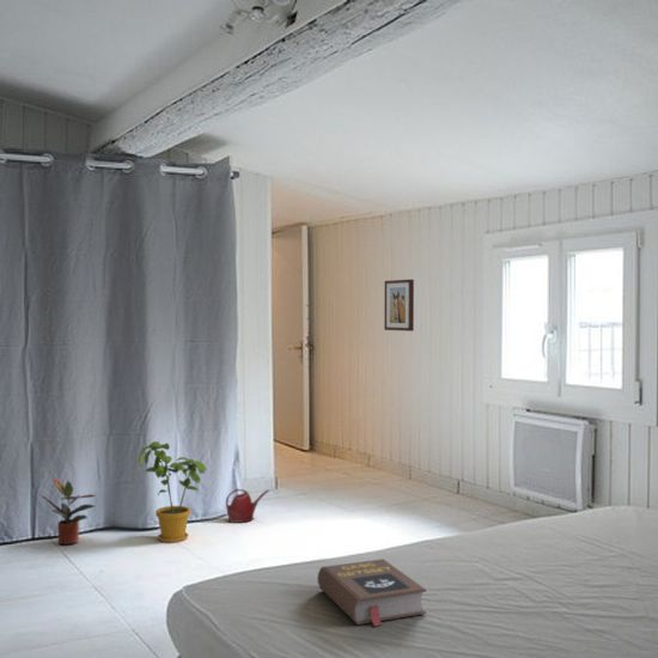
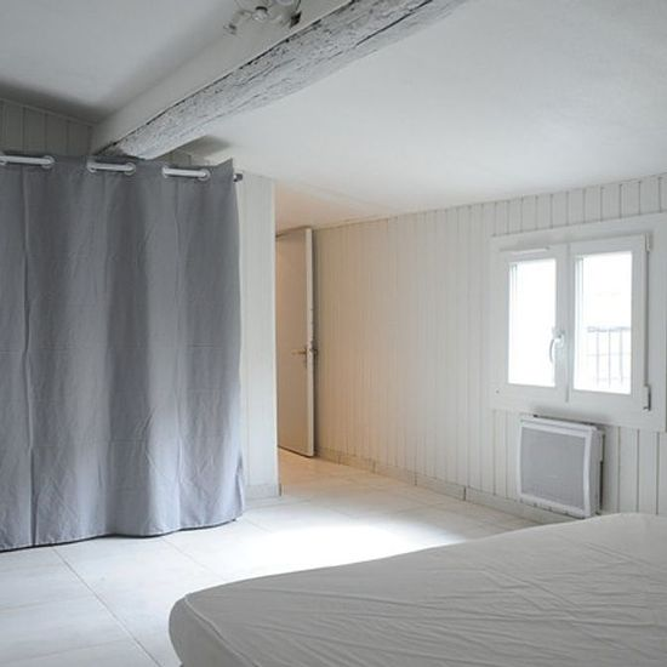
- wall art [383,279,415,333]
- watering can [225,488,270,524]
- house plant [138,440,207,544]
- book [316,558,427,628]
- potted plant [39,476,97,546]
